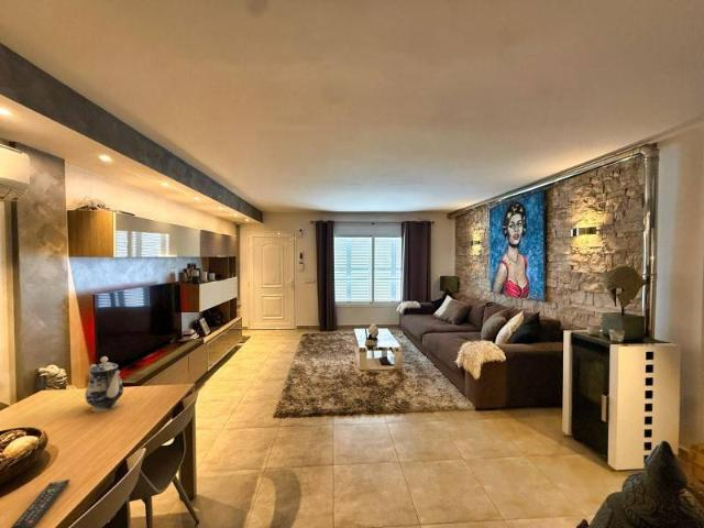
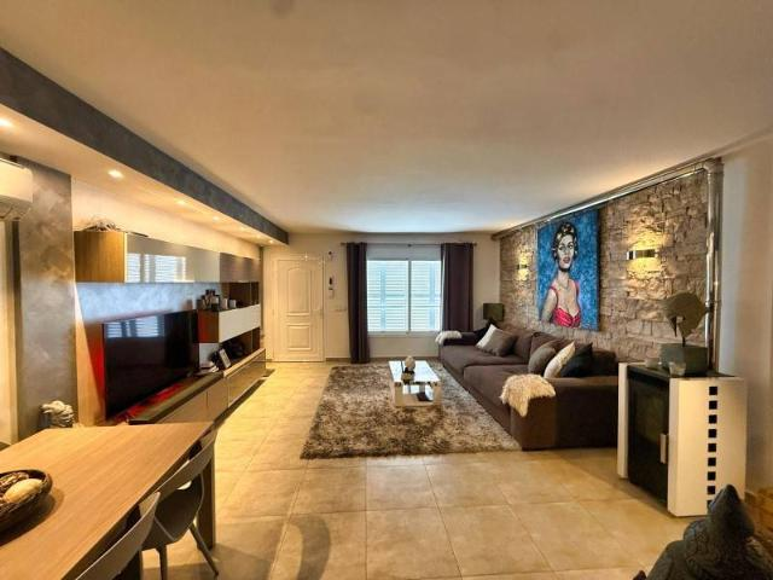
- remote control [10,479,72,528]
- teapot [84,355,124,413]
